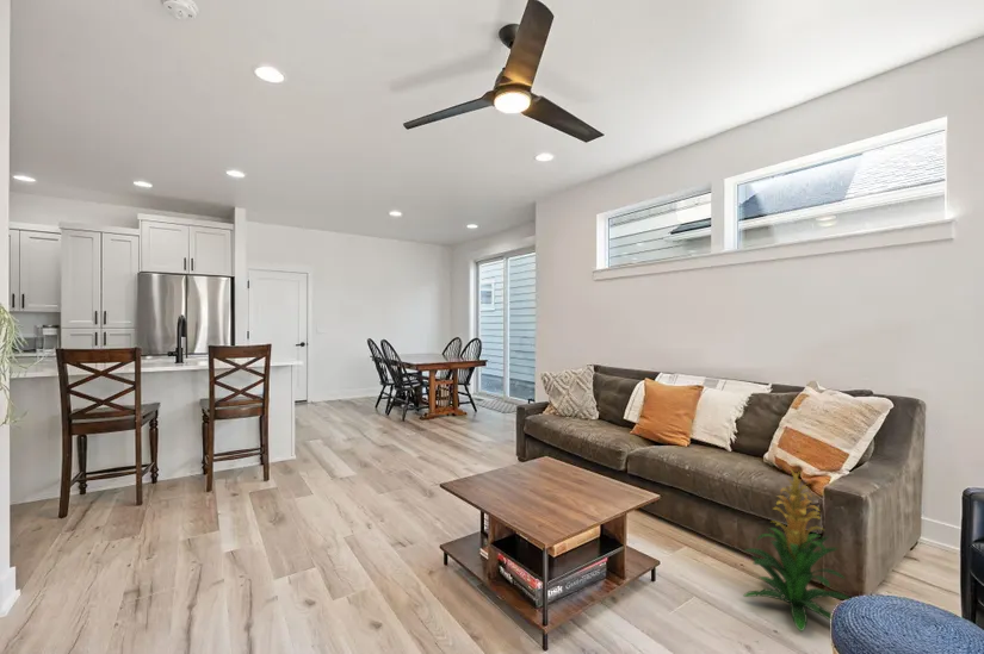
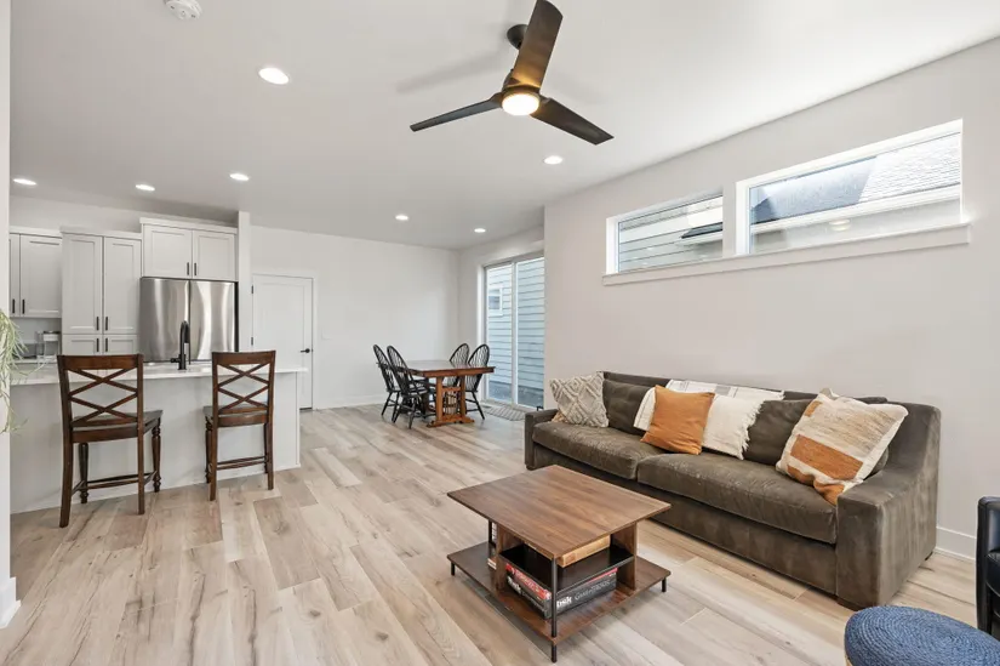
- indoor plant [742,465,850,633]
